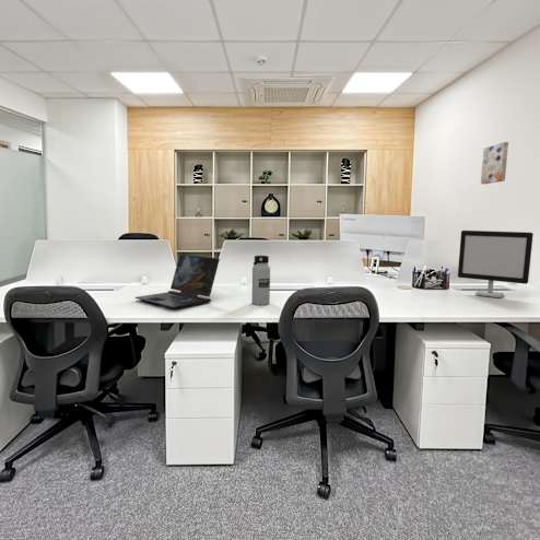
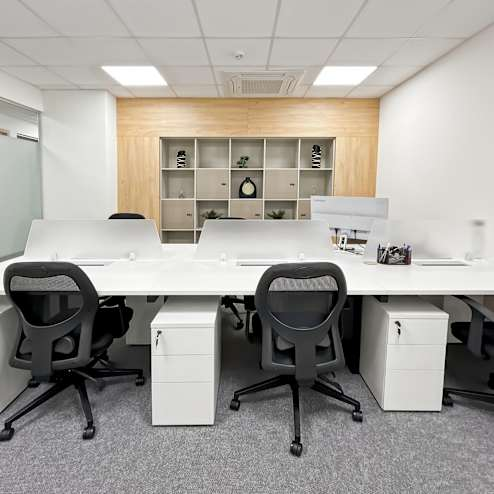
- laptop [134,253,221,309]
- wall art [480,141,509,185]
- computer monitor [457,230,535,298]
- water bottle [250,255,271,306]
